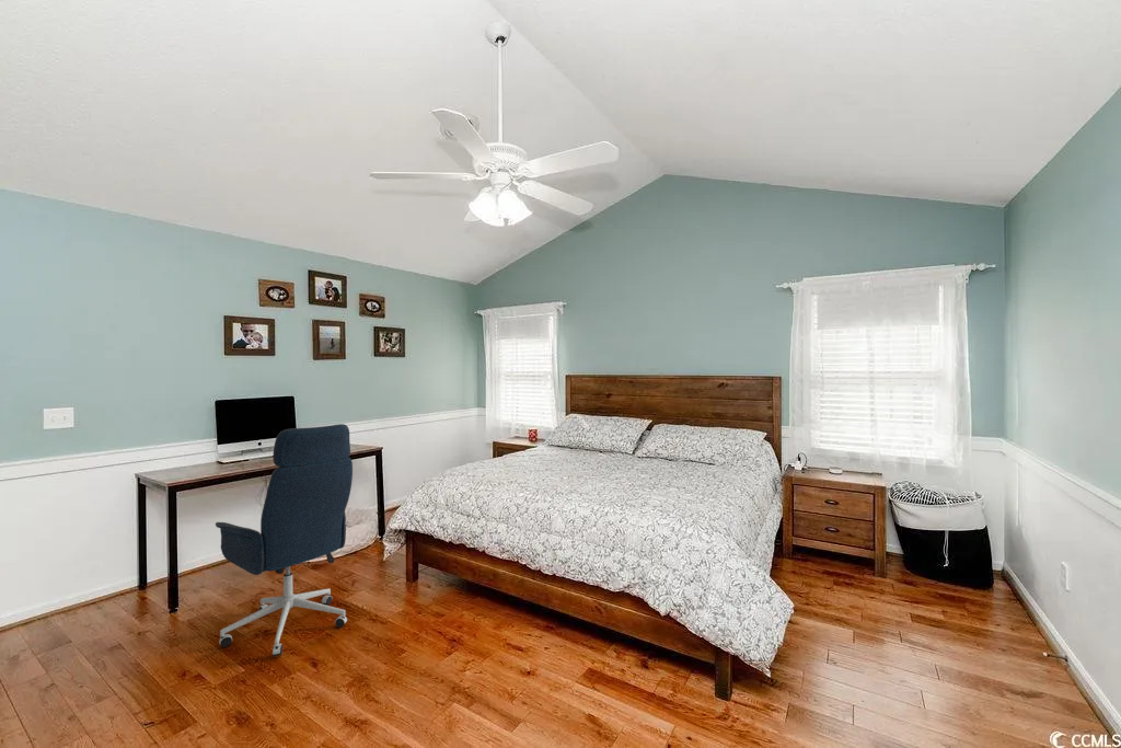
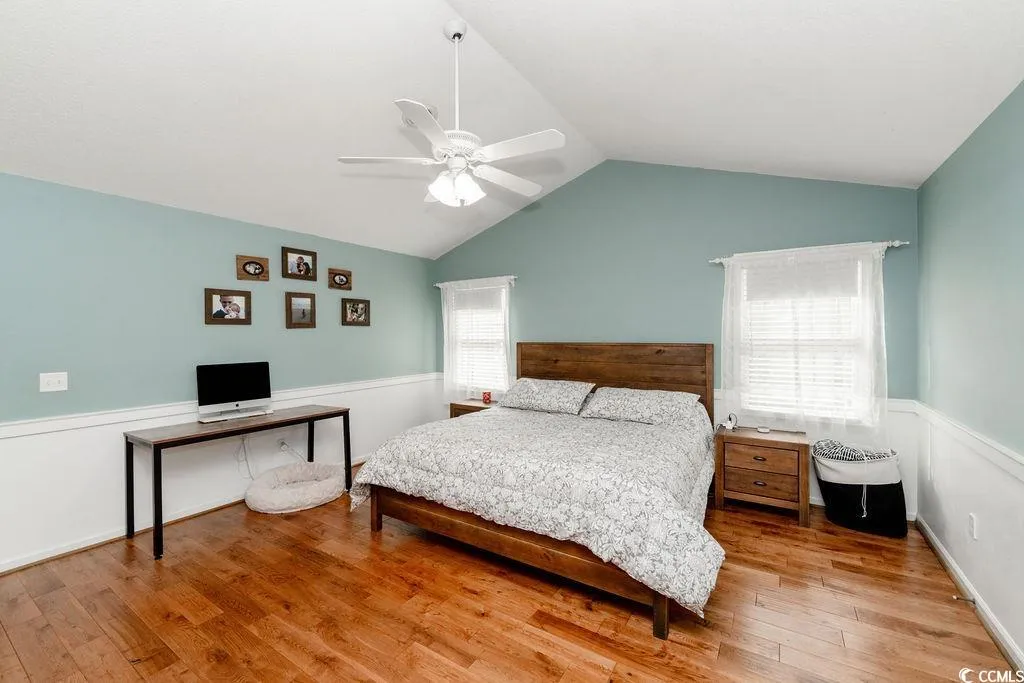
- office chair [215,423,354,657]
